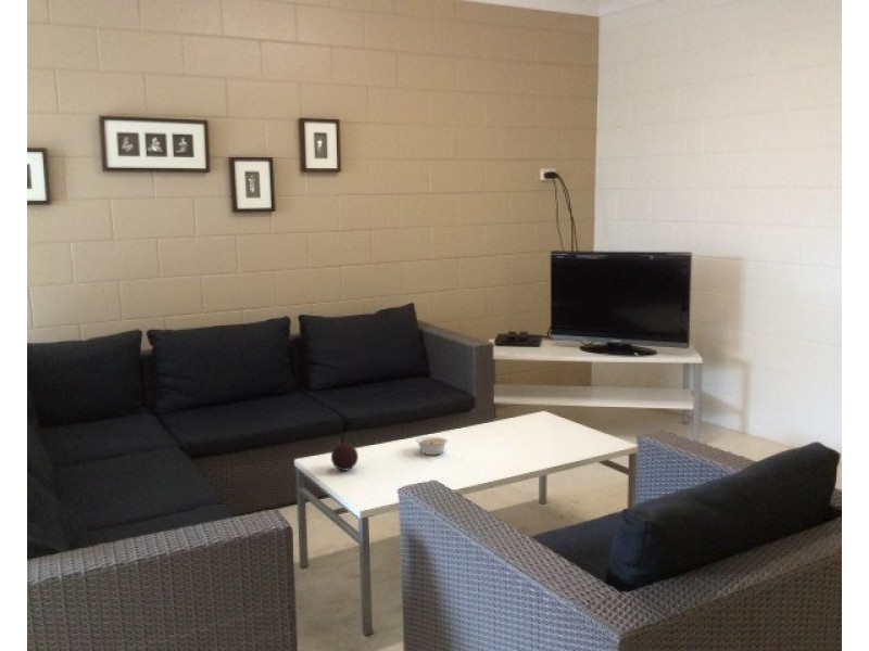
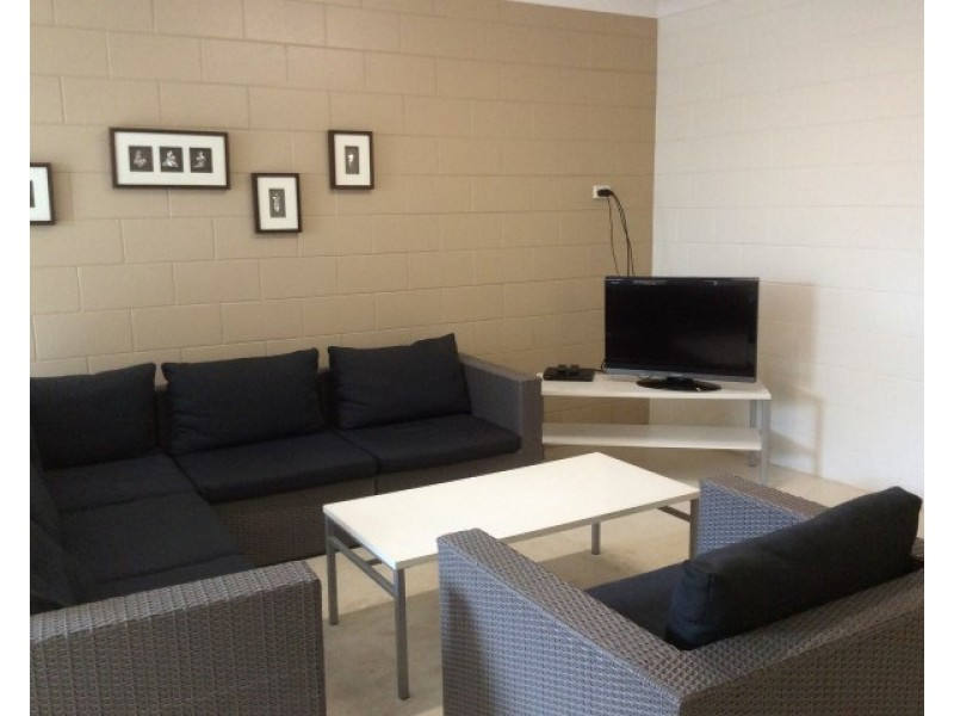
- legume [415,436,449,456]
- decorative ball [330,443,360,472]
